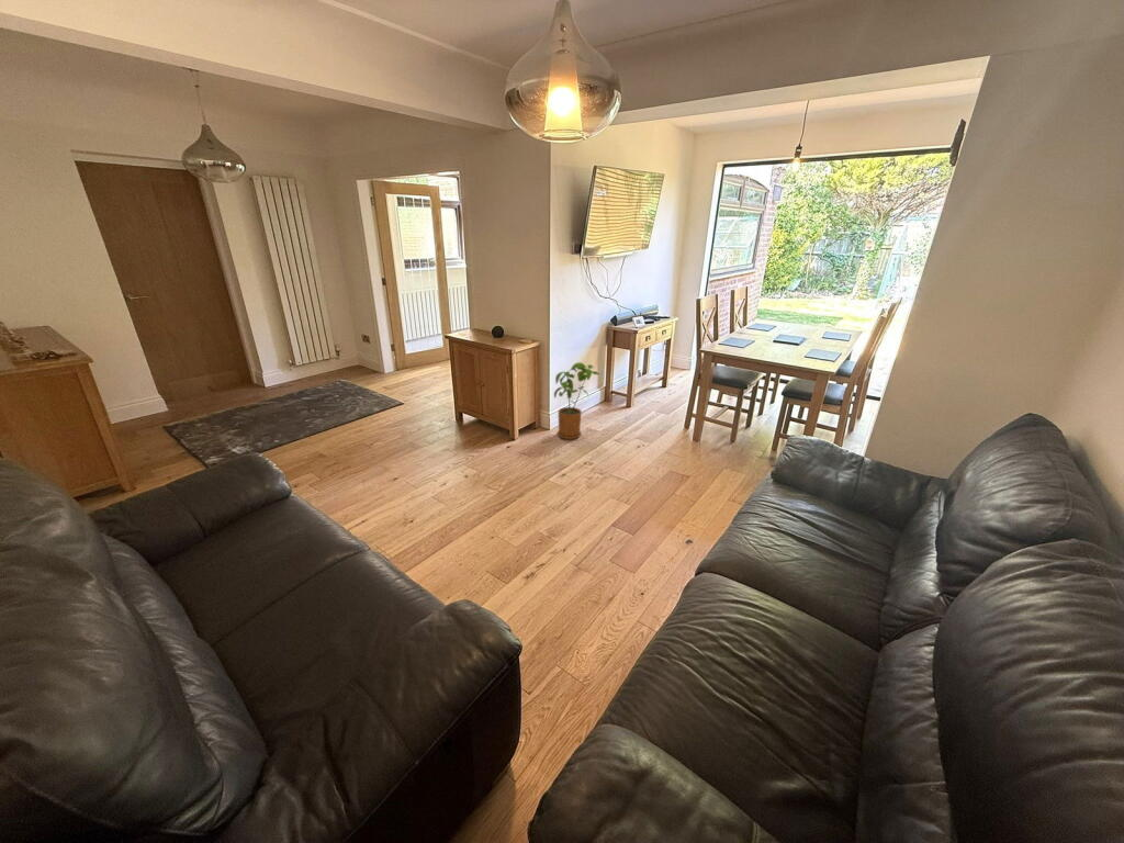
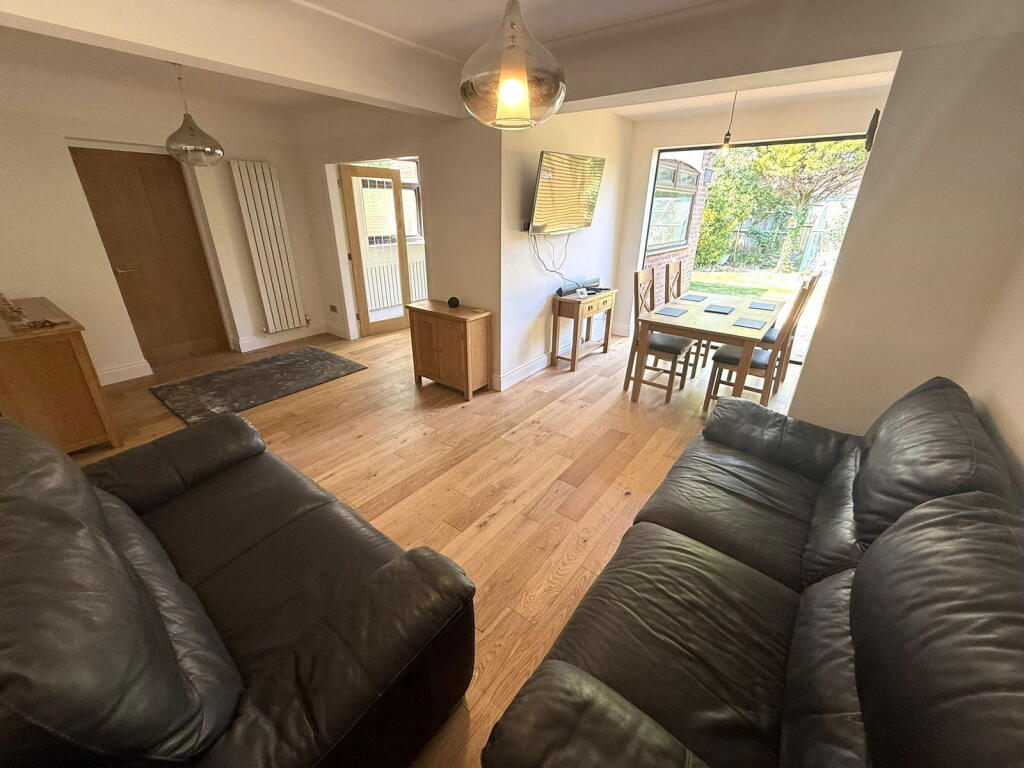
- house plant [553,361,600,440]
